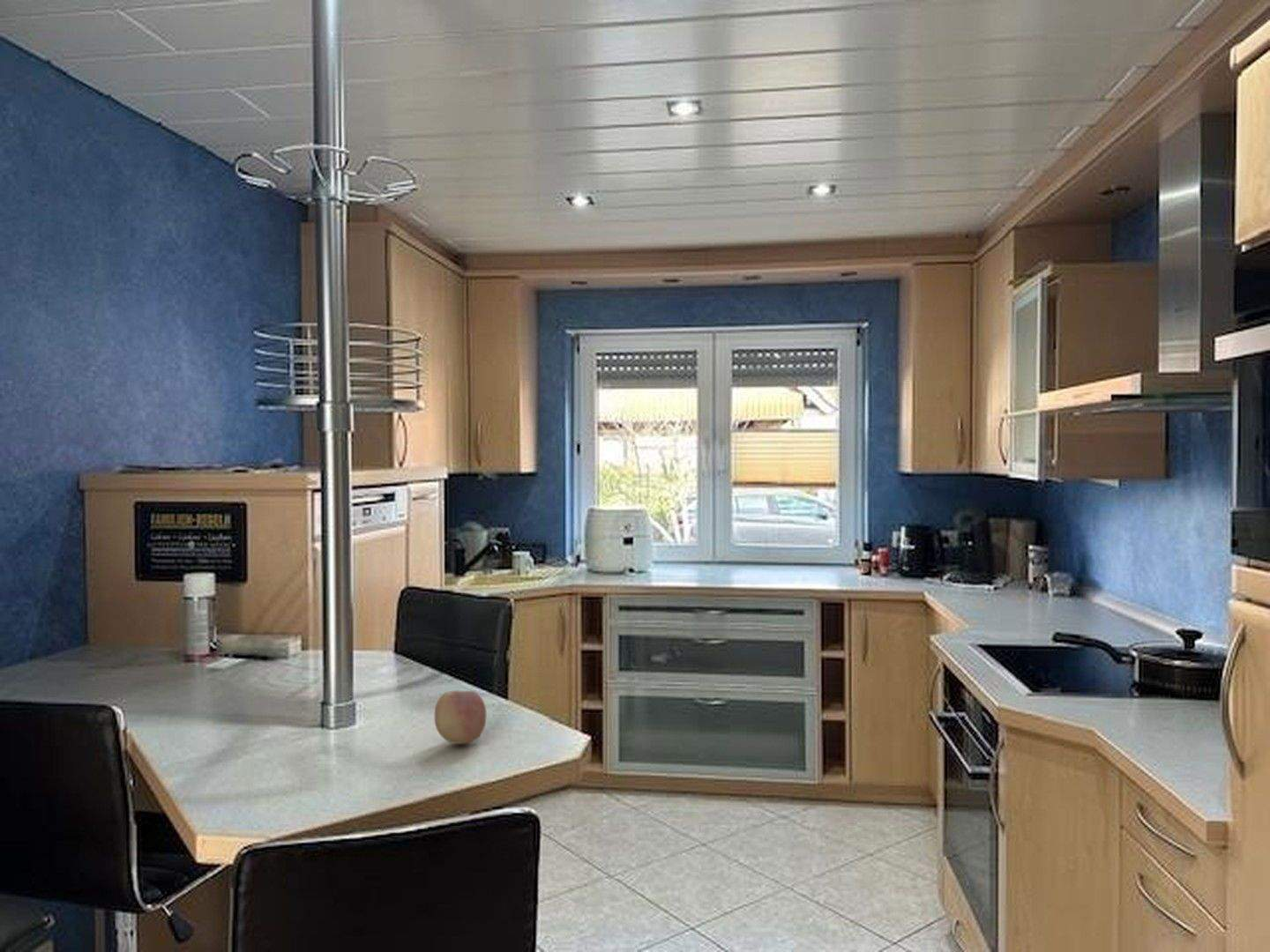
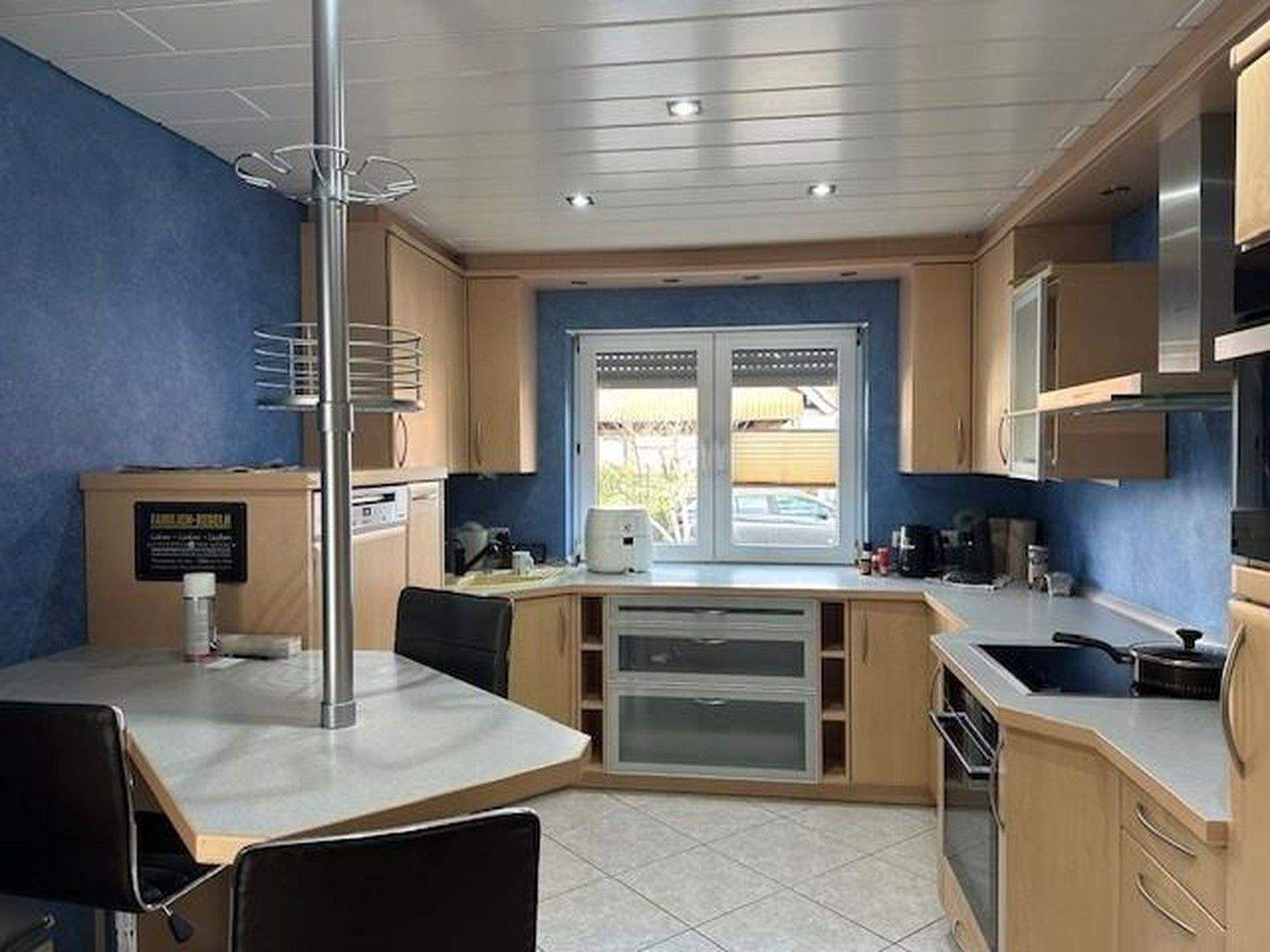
- fruit [434,690,488,745]
